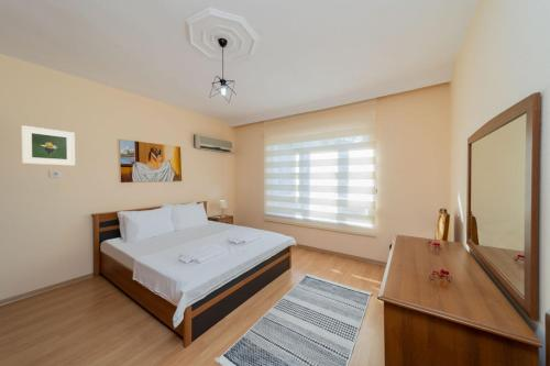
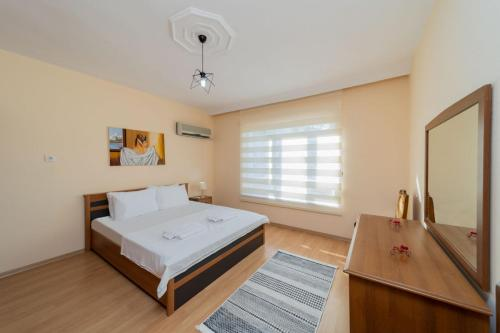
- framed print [21,124,76,167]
